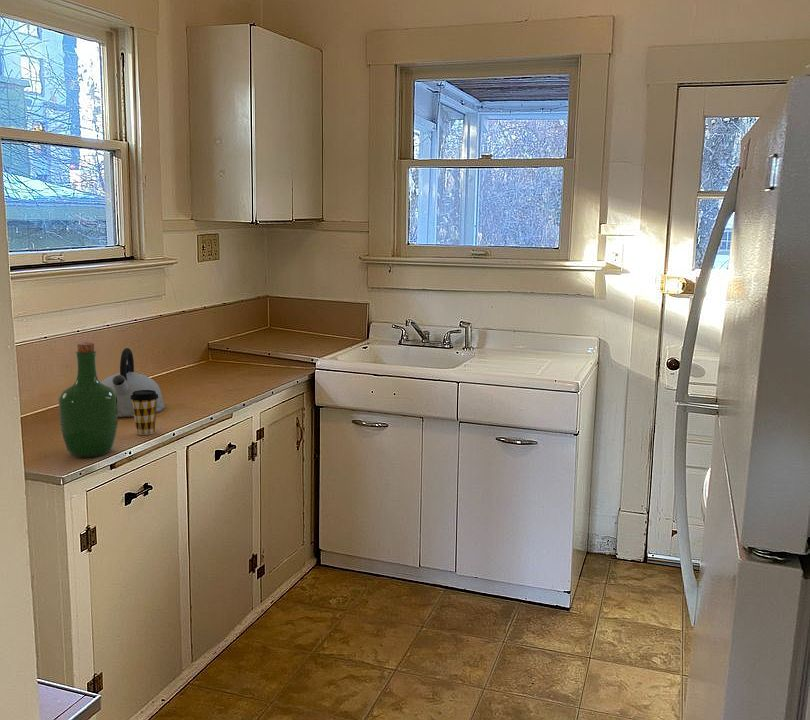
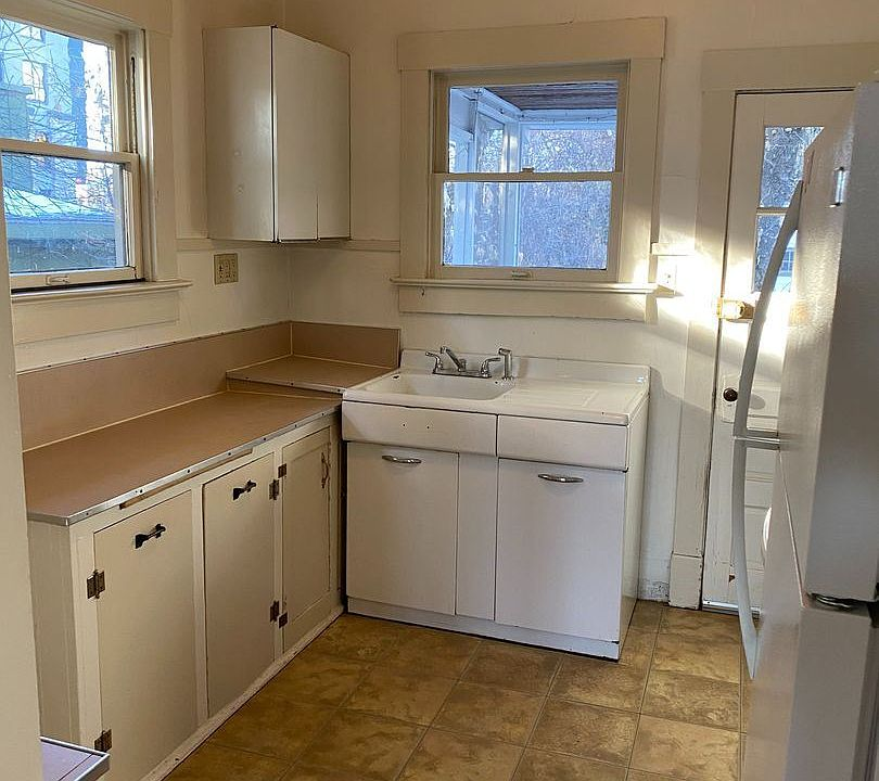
- coffee cup [130,390,158,436]
- wine bottle [58,341,119,458]
- kettle [100,347,166,418]
